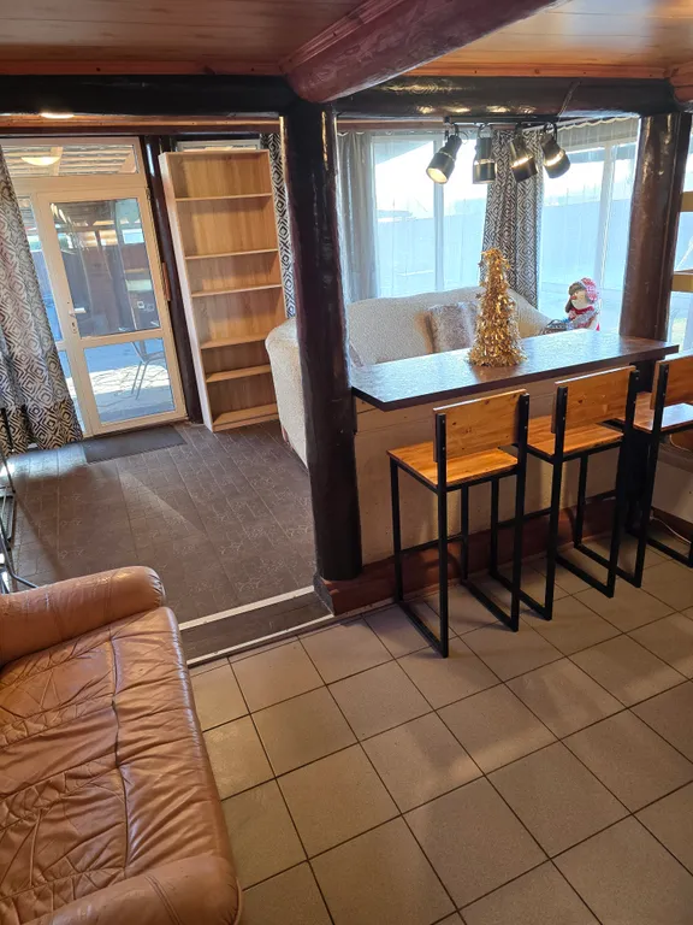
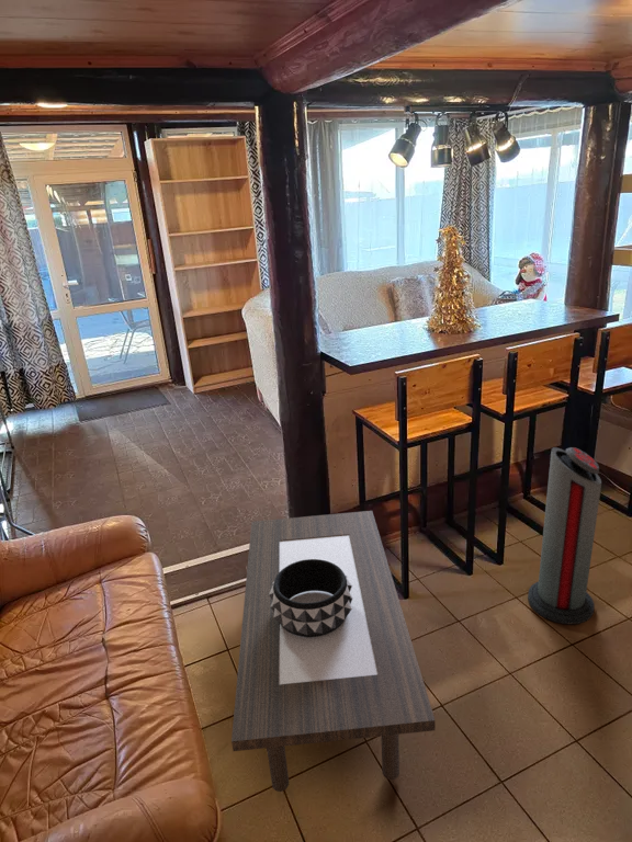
+ decorative bowl [269,559,352,637]
+ coffee table [230,510,437,793]
+ air purifier [527,446,602,625]
